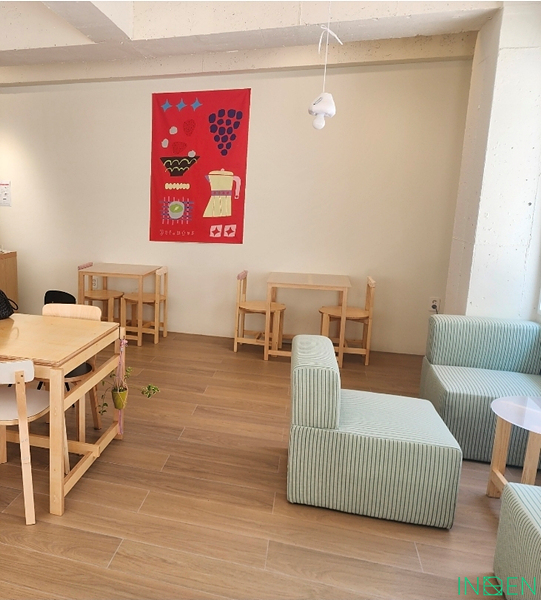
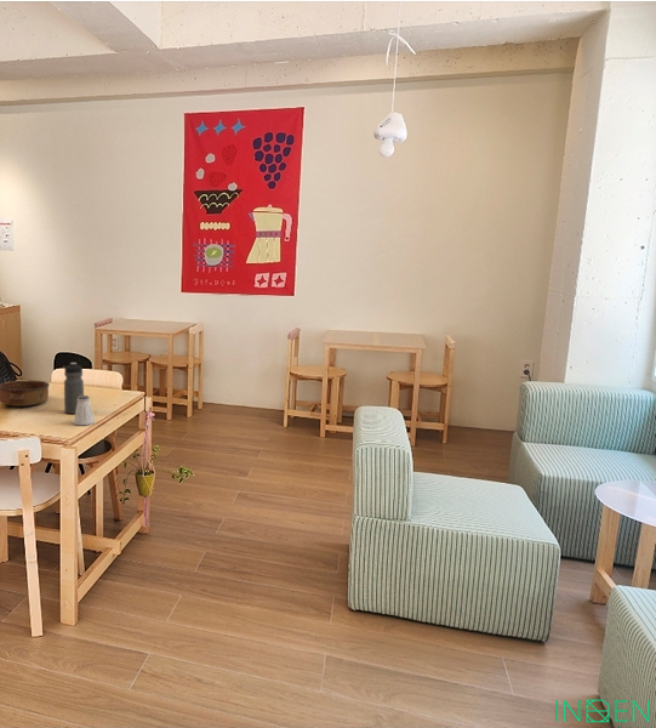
+ saltshaker [73,394,96,426]
+ bowl [0,379,50,406]
+ water bottle [63,362,85,415]
